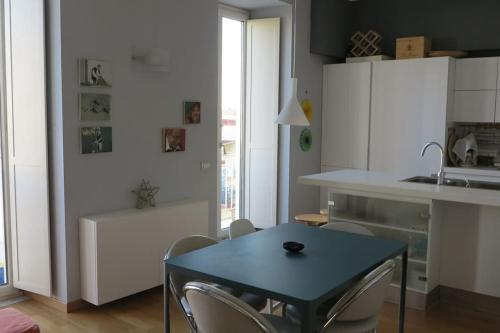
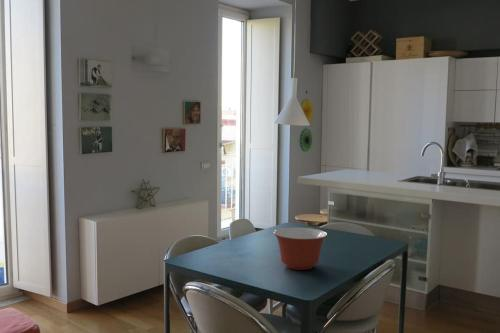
+ mixing bowl [273,226,328,271]
